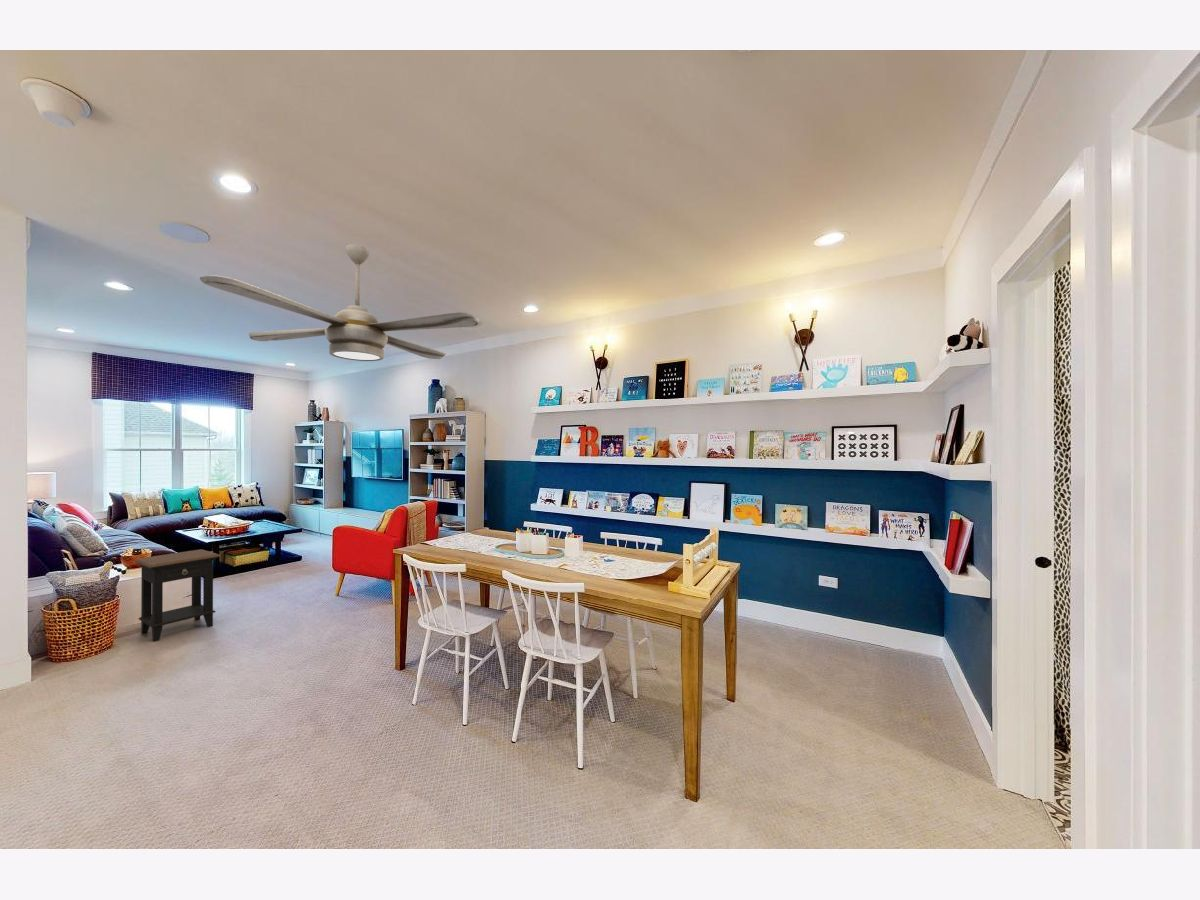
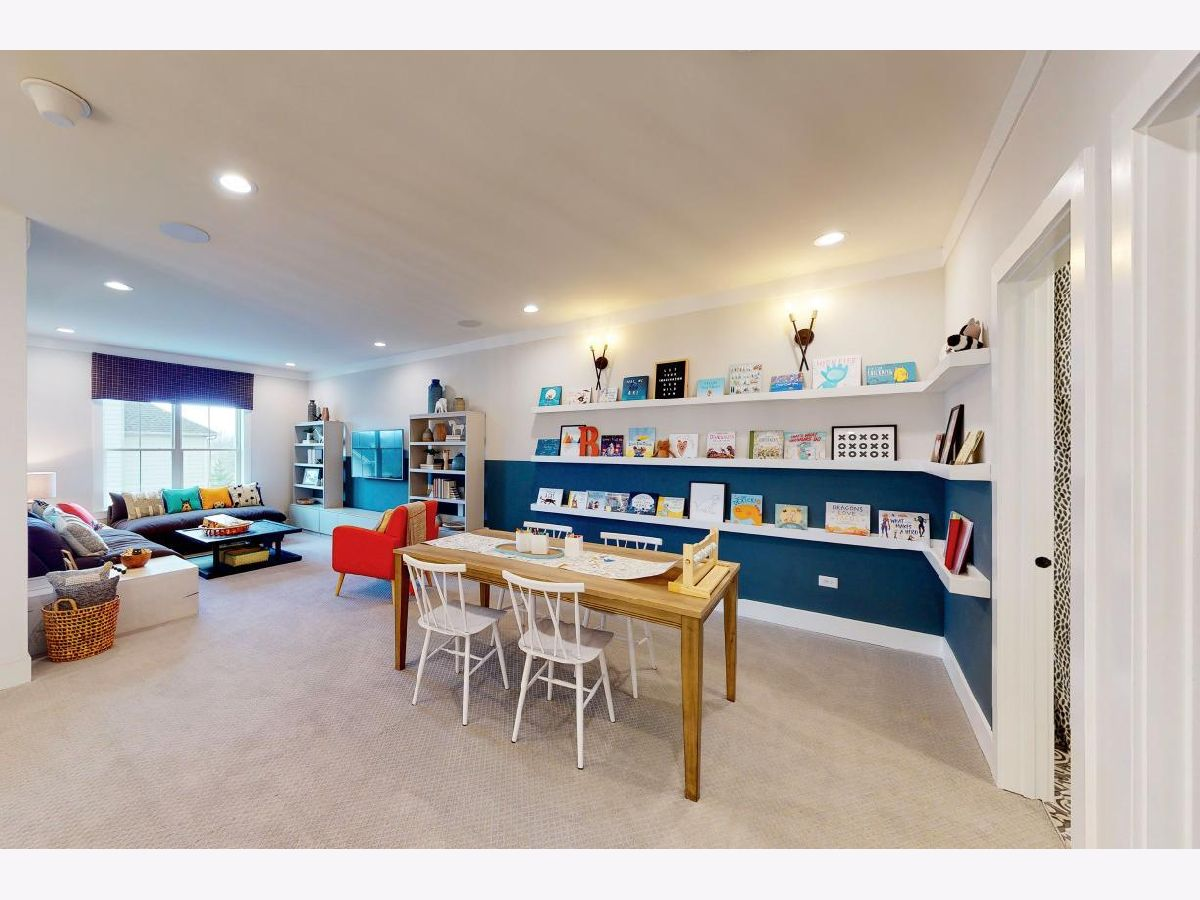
- side table [132,548,222,642]
- ceiling fan [199,243,480,362]
